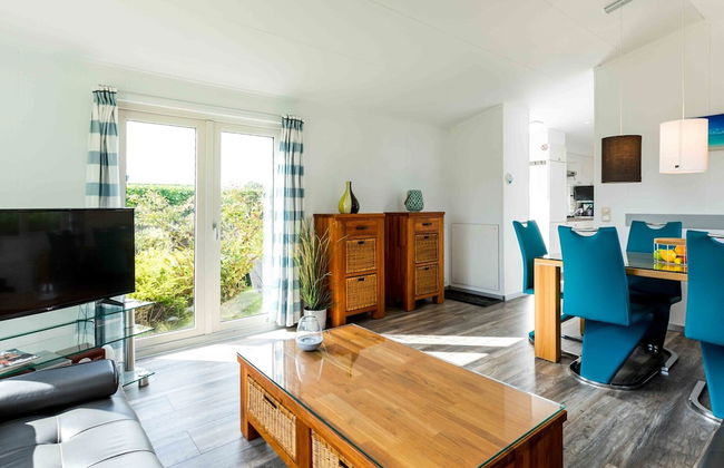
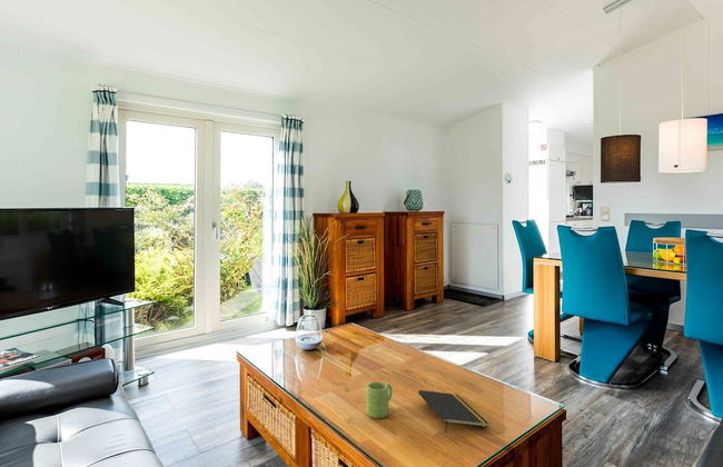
+ mug [365,380,394,419]
+ notepad [417,389,489,434]
